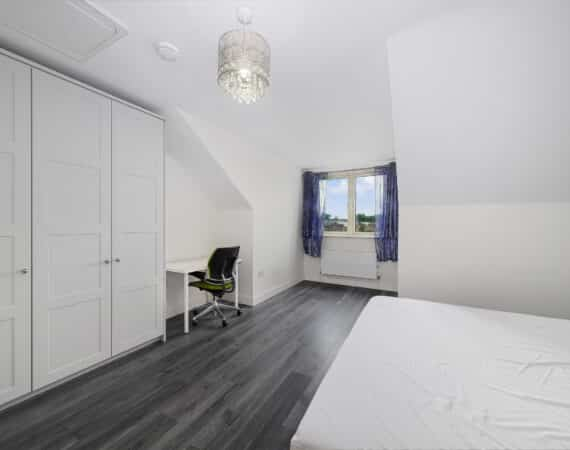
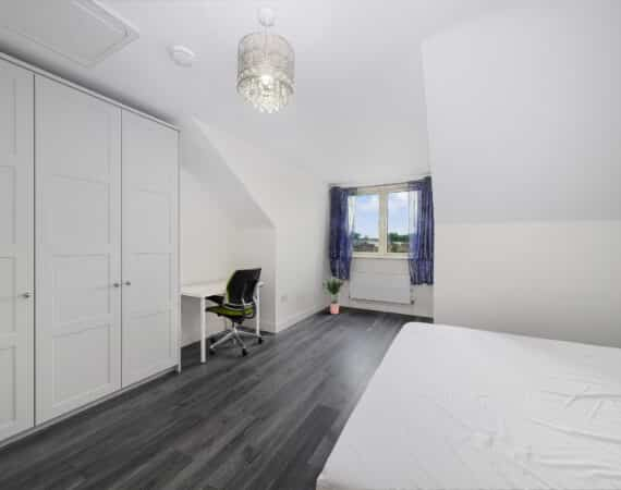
+ potted plant [320,278,345,315]
